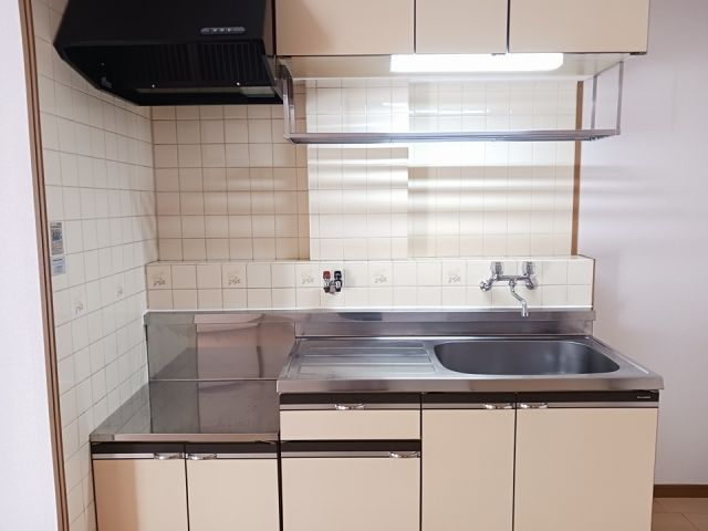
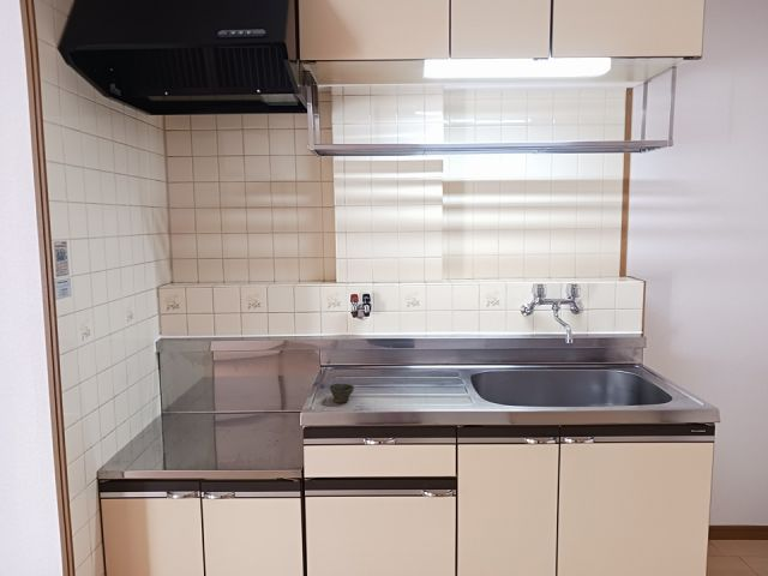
+ cup [328,383,355,404]
